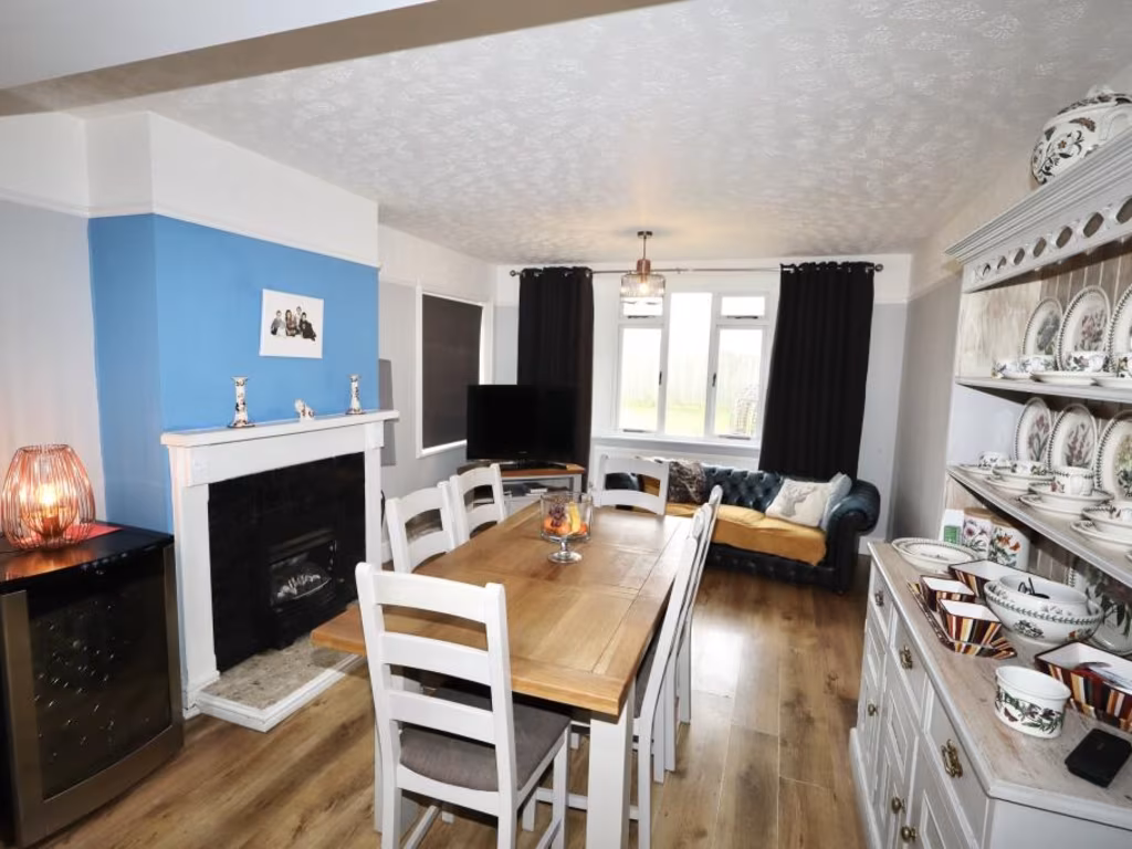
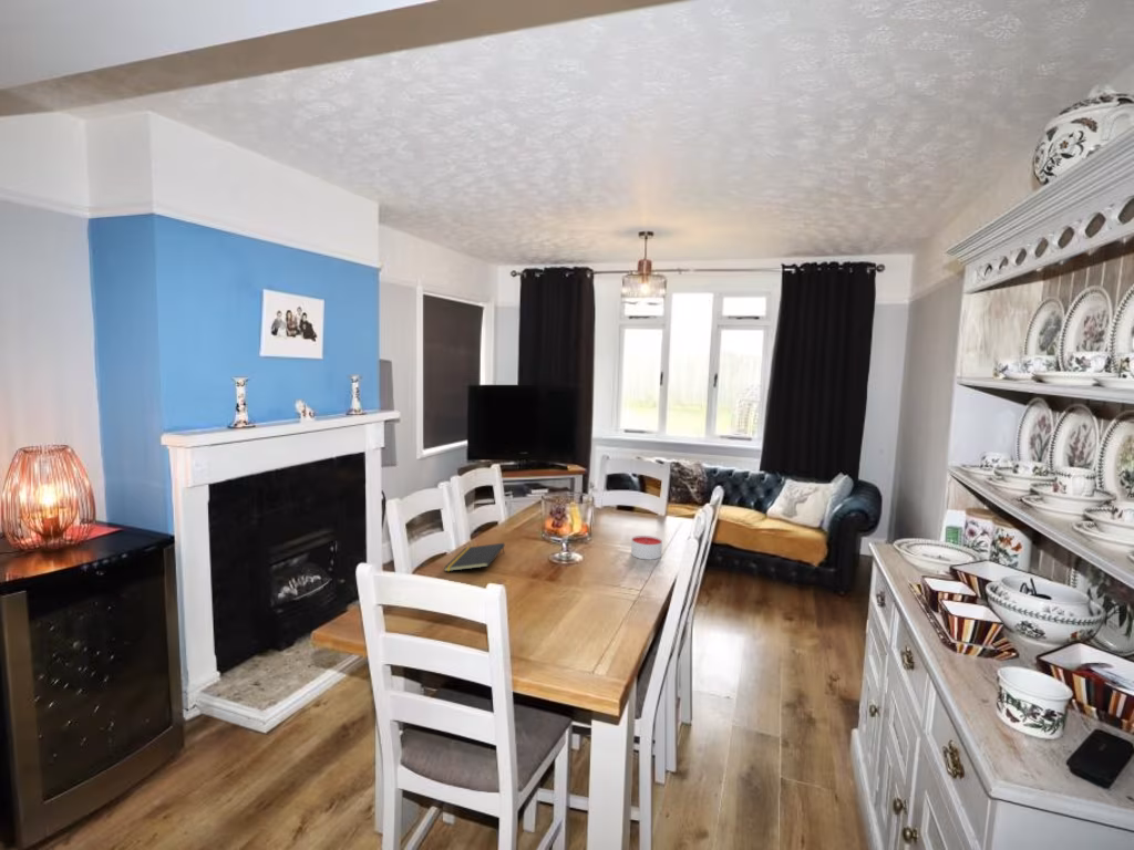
+ notepad [443,542,506,572]
+ candle [630,535,663,561]
